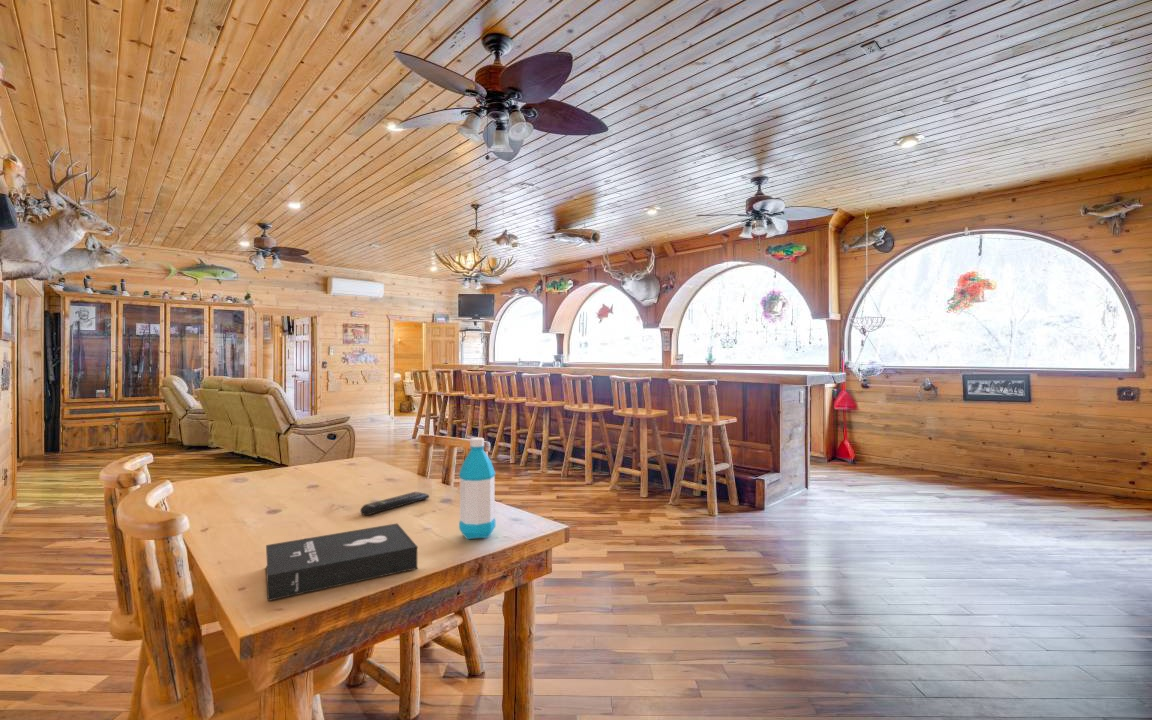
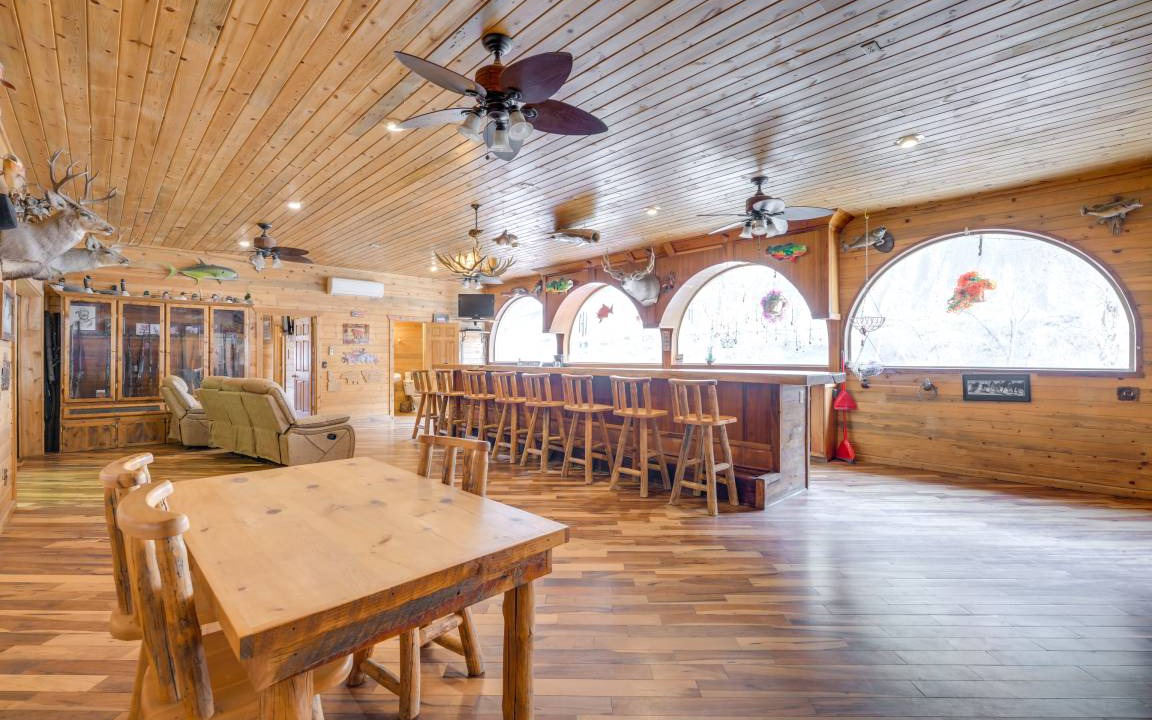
- remote control [359,491,430,517]
- booklet [265,522,419,602]
- water bottle [458,437,496,540]
